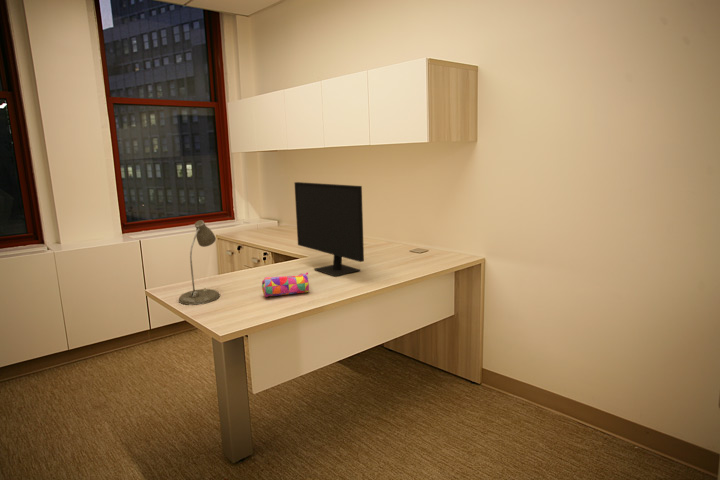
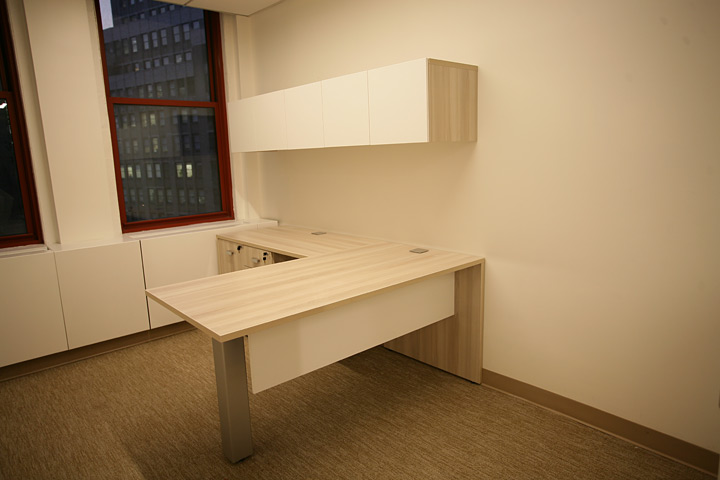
- pencil case [261,272,310,298]
- desk lamp [178,219,221,305]
- monitor [293,181,365,277]
